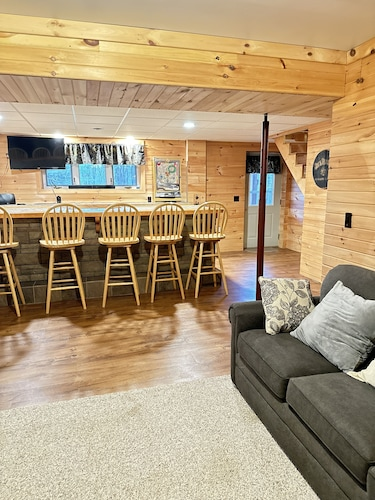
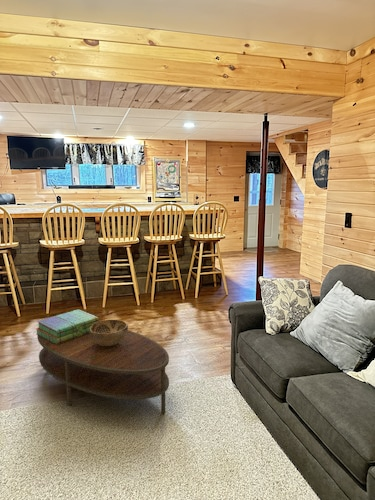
+ decorative bowl [89,319,129,346]
+ coffee table [37,329,170,415]
+ stack of books [35,308,100,345]
